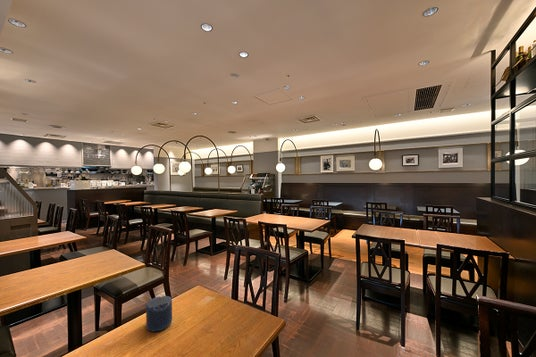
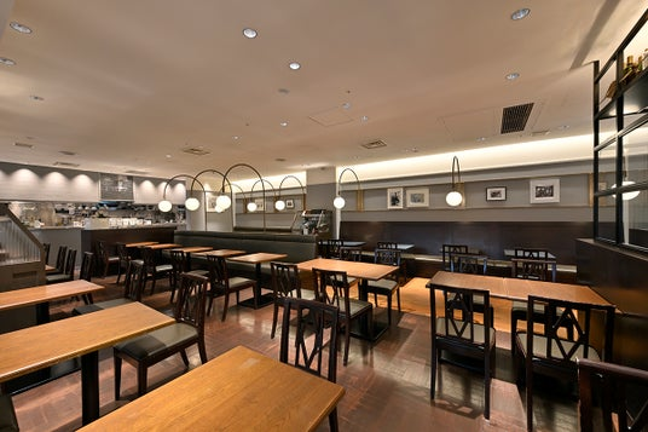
- candle [145,295,173,333]
